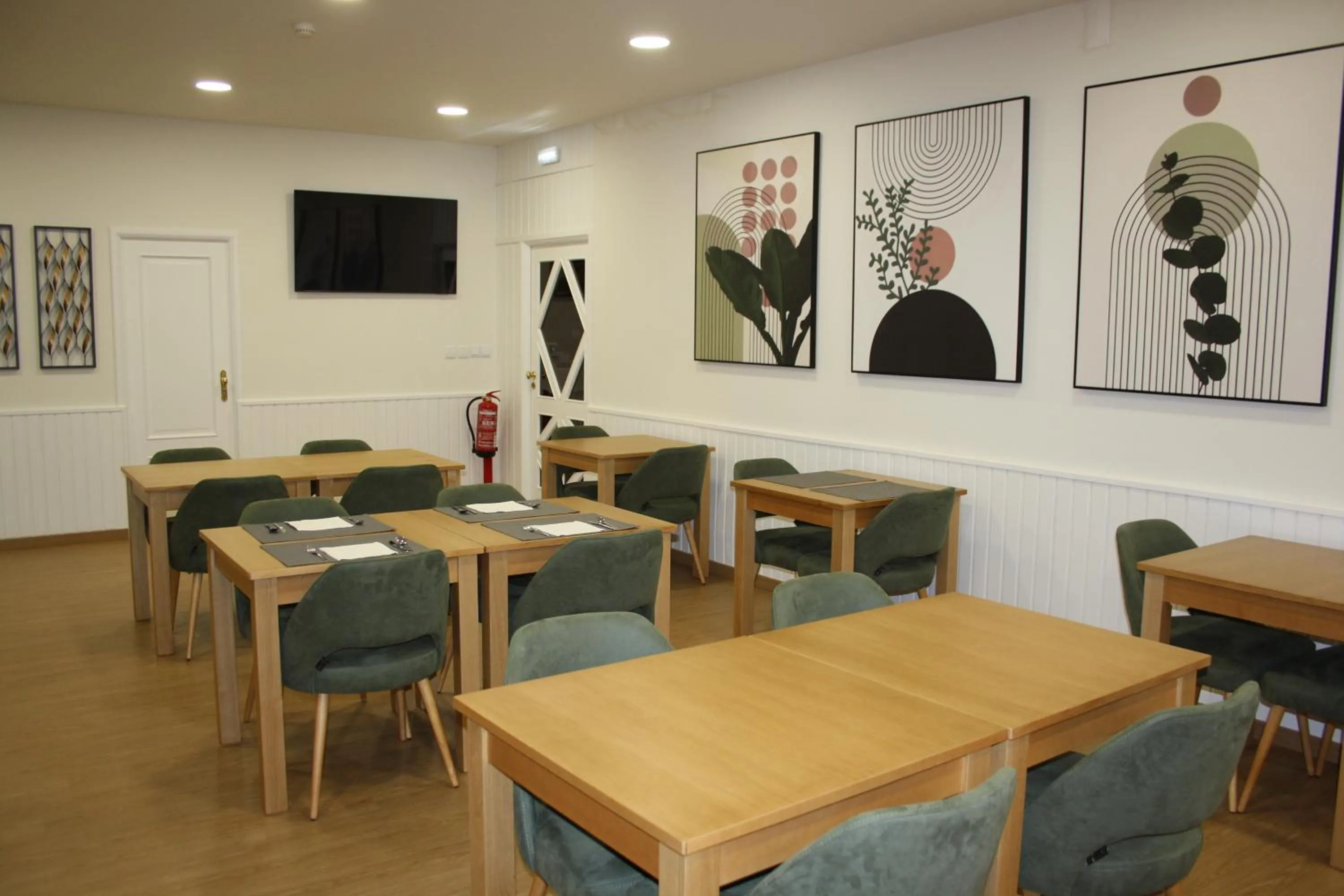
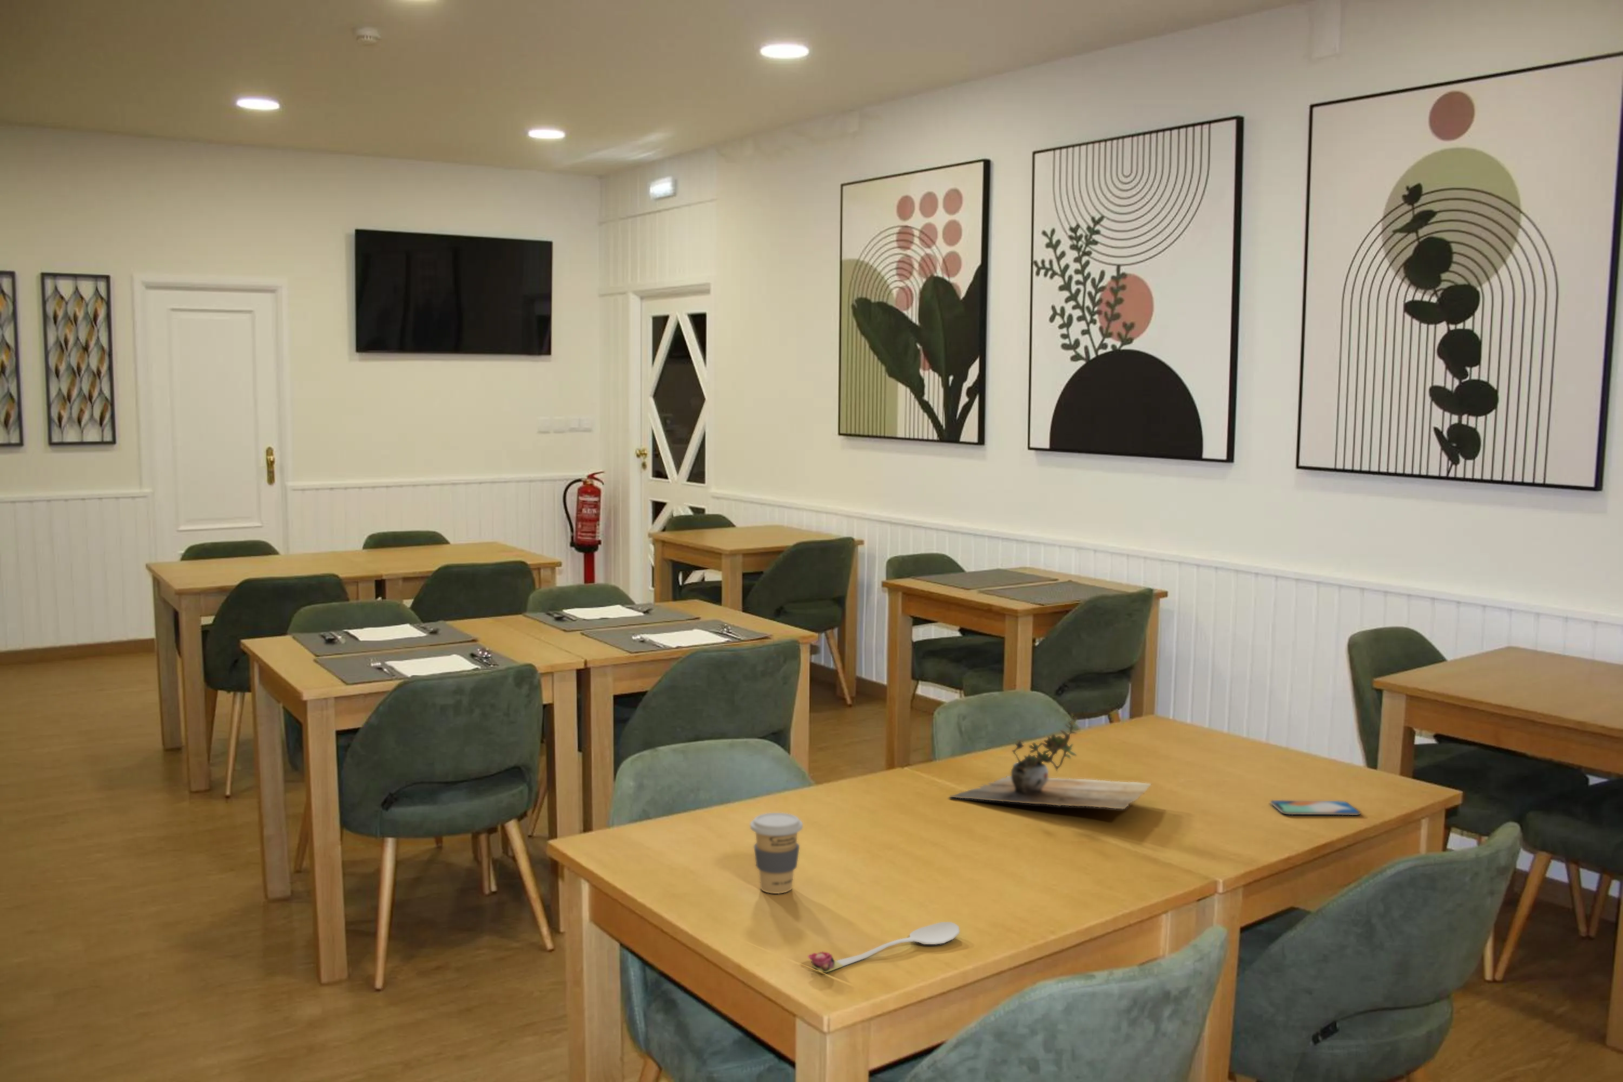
+ smartphone [1269,799,1362,816]
+ succulent plant [947,712,1153,810]
+ coffee cup [750,812,803,895]
+ spoon [807,921,960,973]
